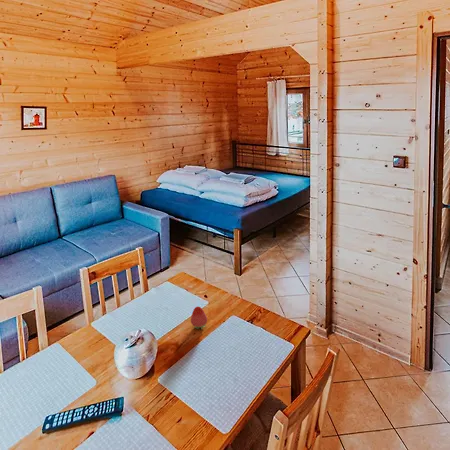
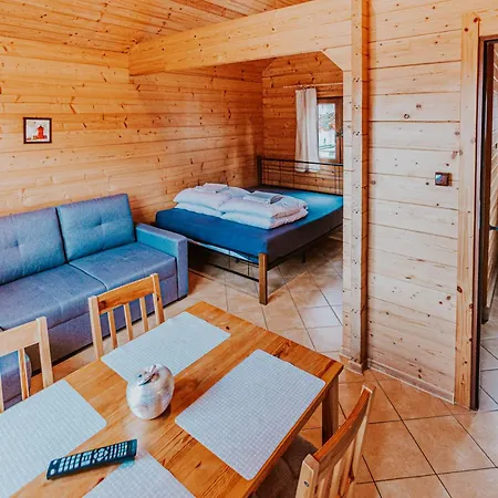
- fruit [190,306,208,330]
